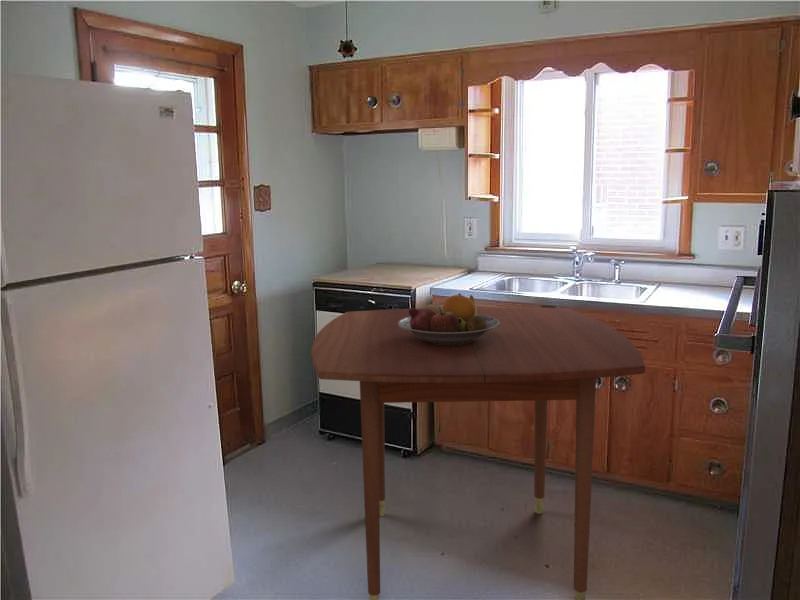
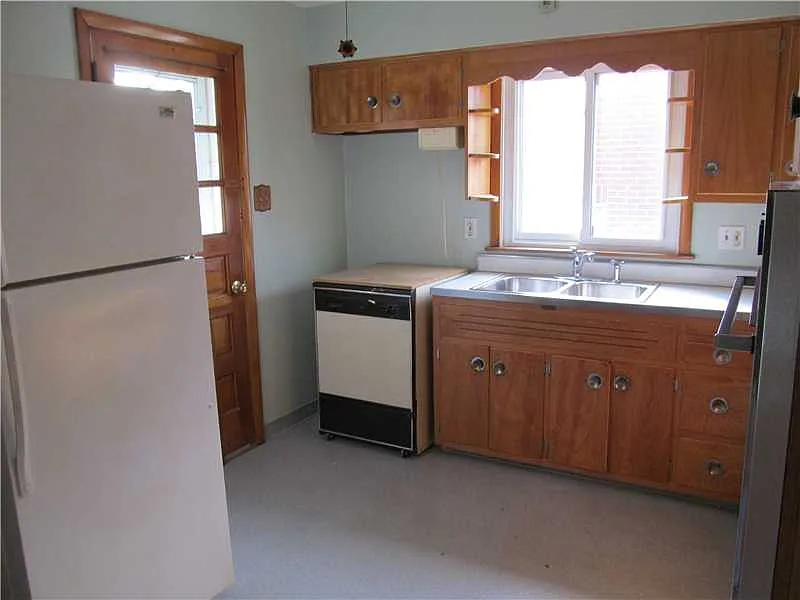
- fruit bowl [398,292,499,344]
- dining table [310,306,646,600]
